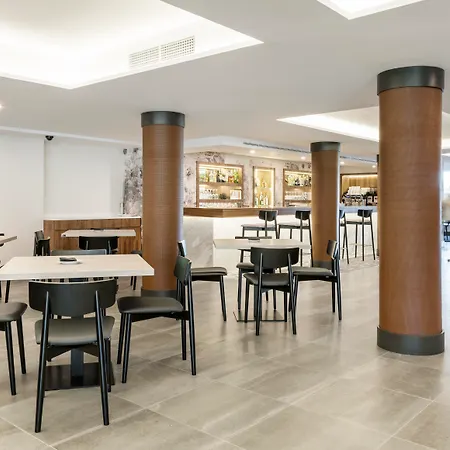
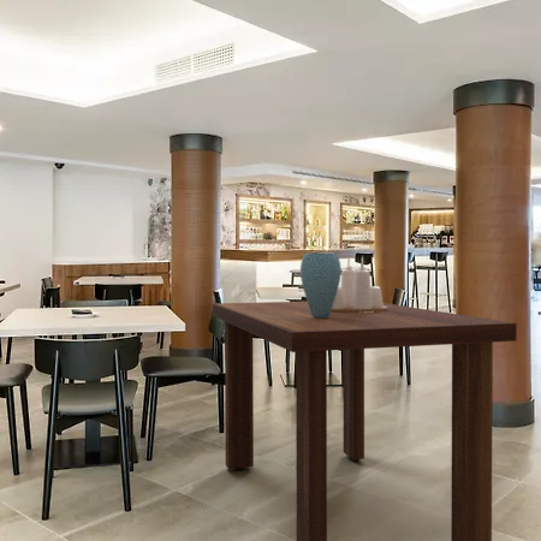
+ vase [299,251,343,319]
+ condiment set [331,257,387,313]
+ dining table [212,301,518,541]
